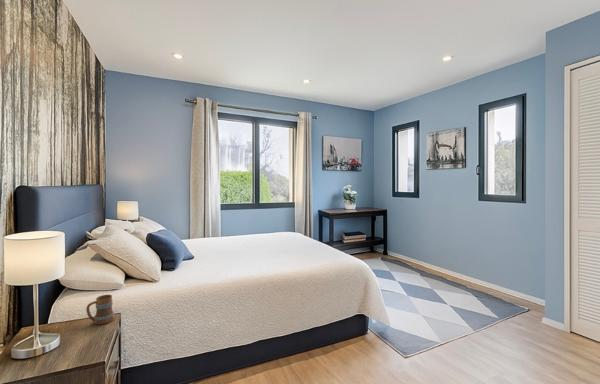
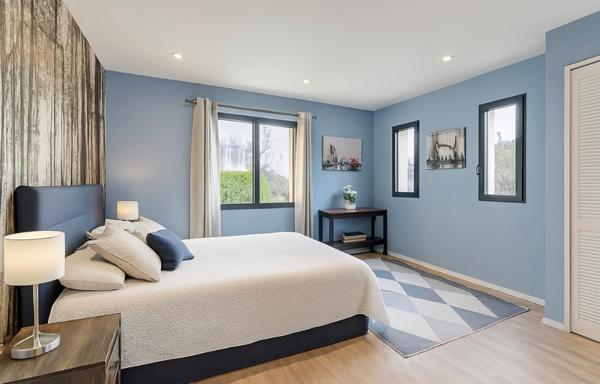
- mug [85,294,115,326]
